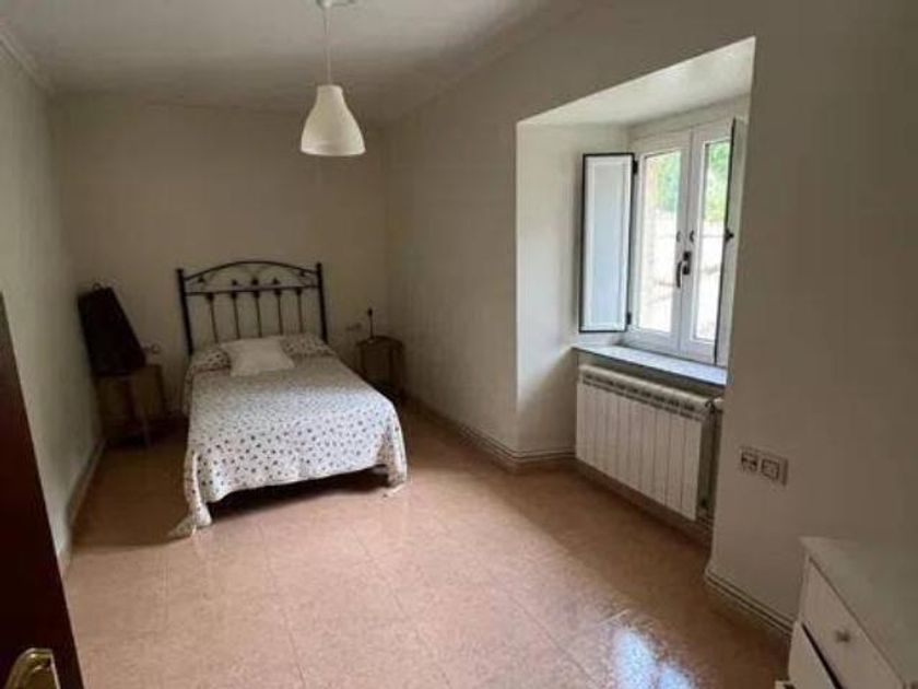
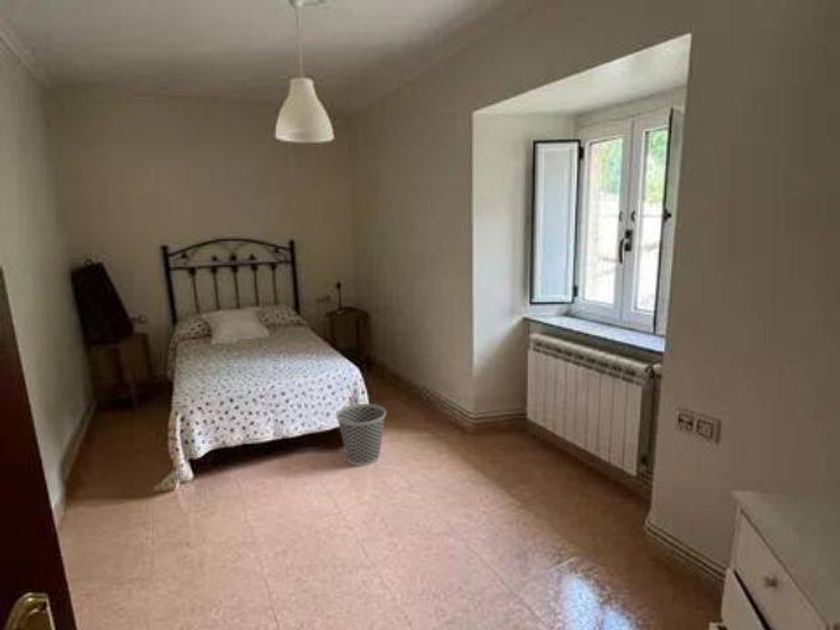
+ wastebasket [335,403,387,467]
